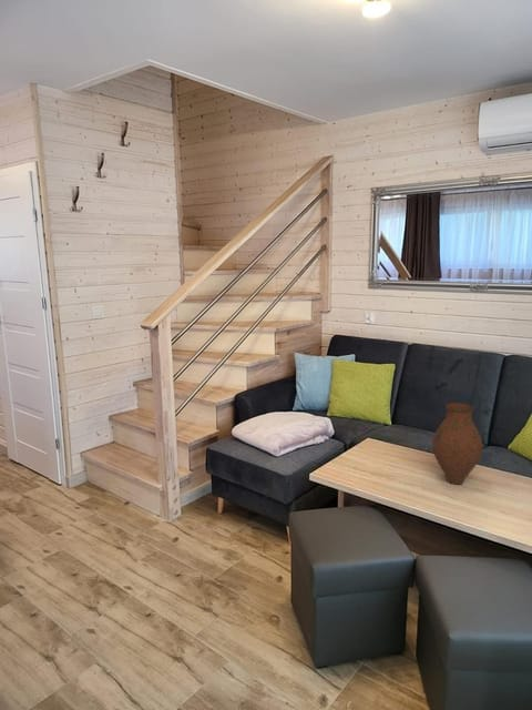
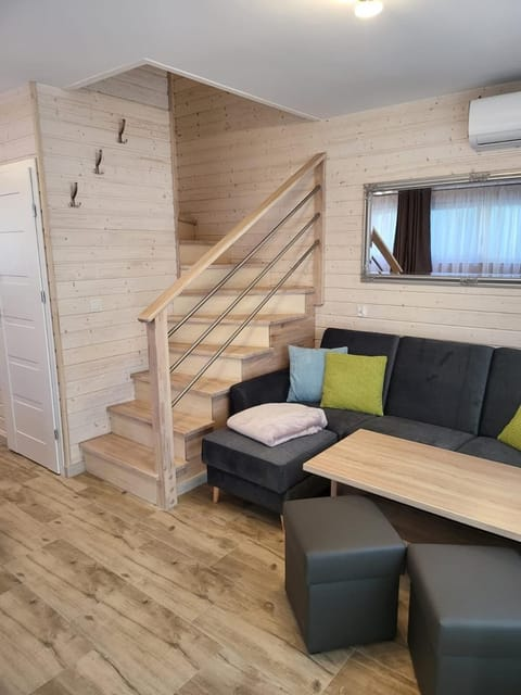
- vase [431,402,484,486]
